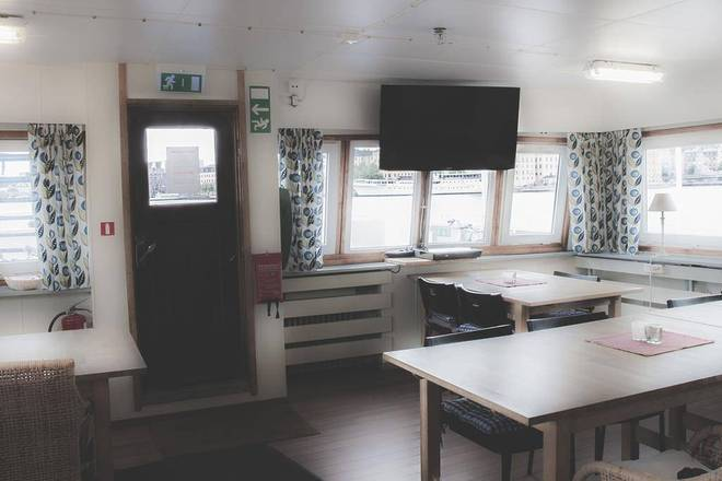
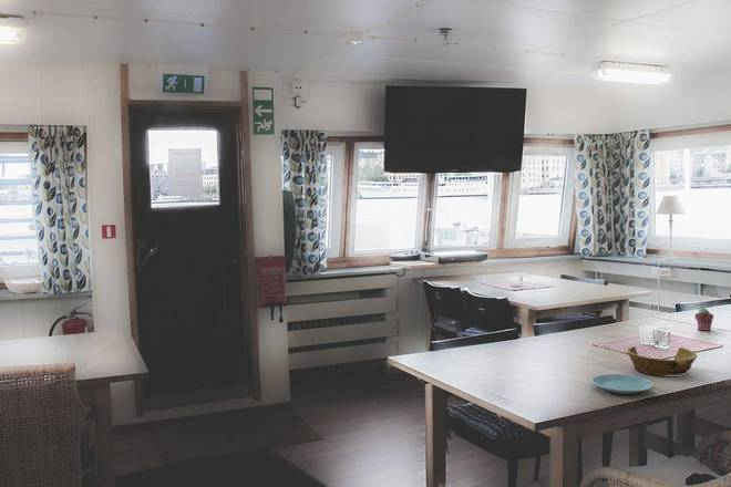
+ plate [590,373,655,395]
+ bowl [626,345,698,377]
+ potted succulent [693,307,714,332]
